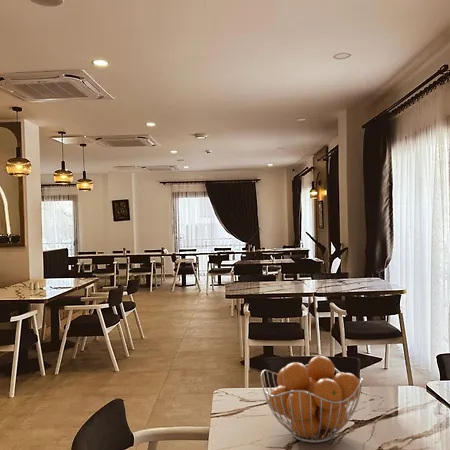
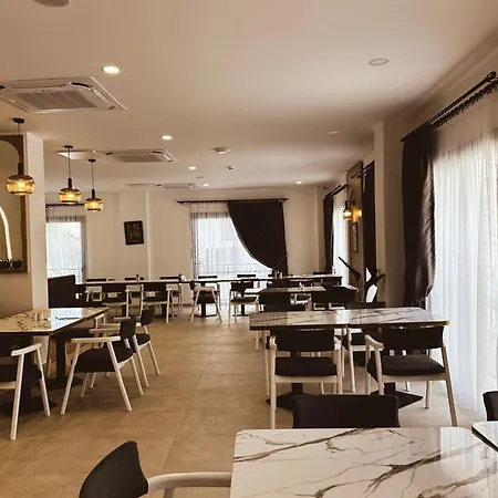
- fruit basket [260,355,364,444]
